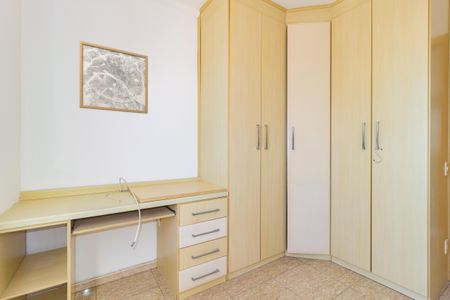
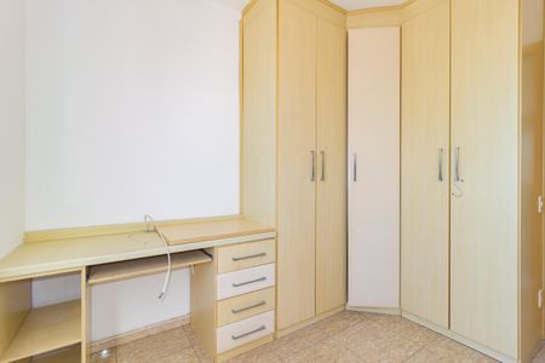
- wall art [79,40,149,115]
